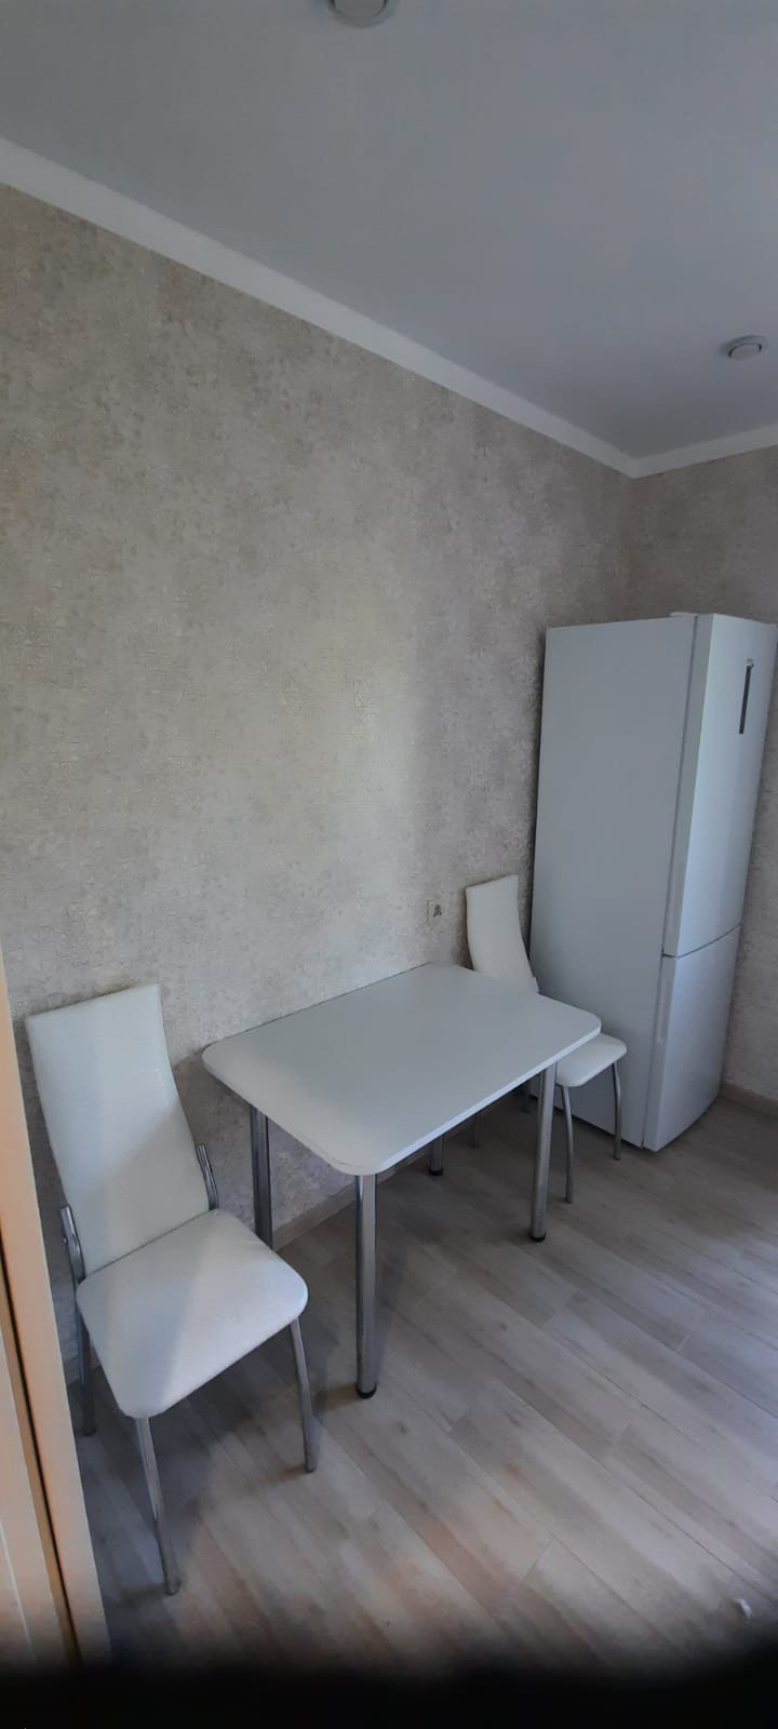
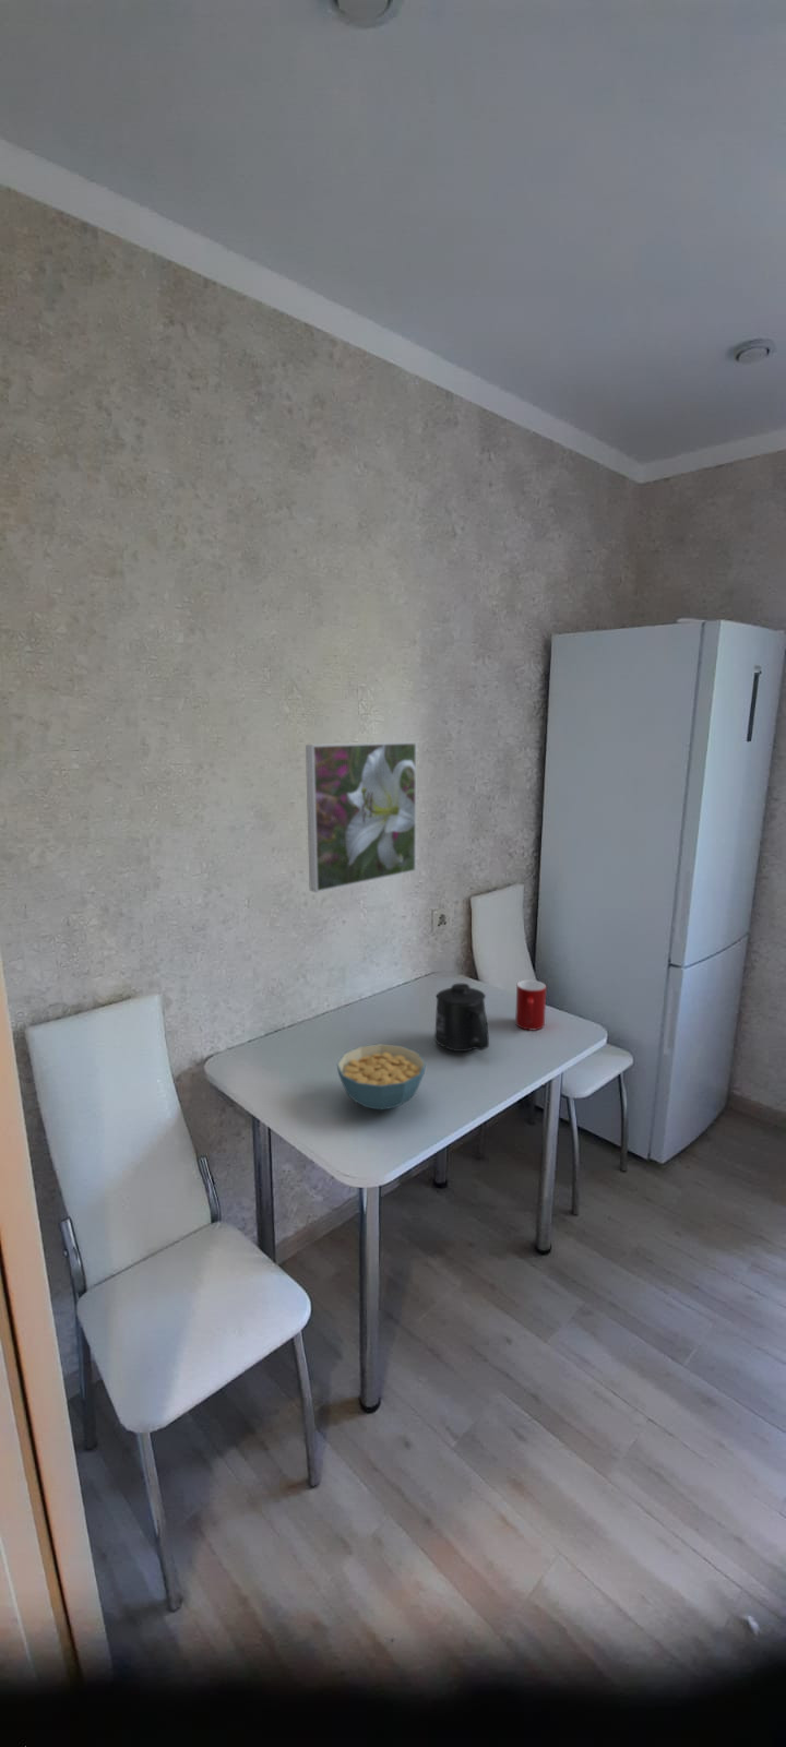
+ cereal bowl [336,1043,426,1112]
+ mug [433,983,490,1053]
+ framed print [305,741,417,894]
+ cup [514,979,547,1031]
